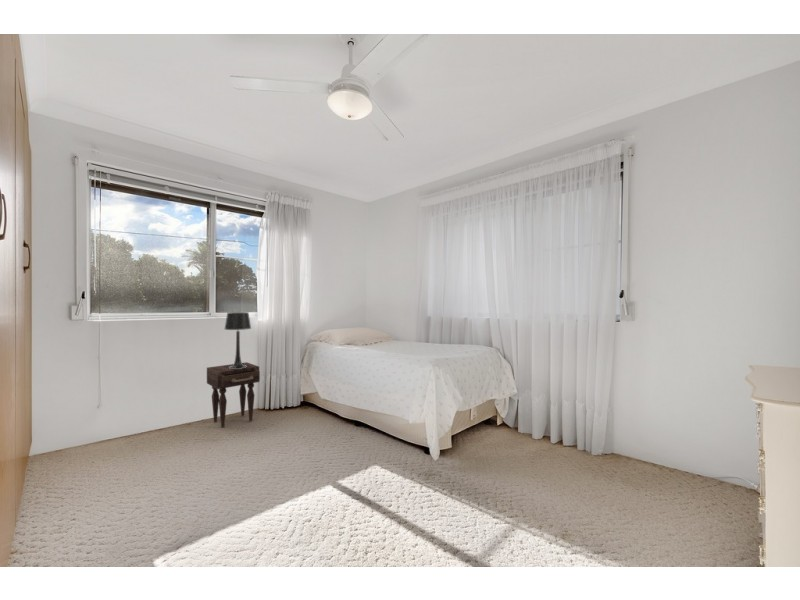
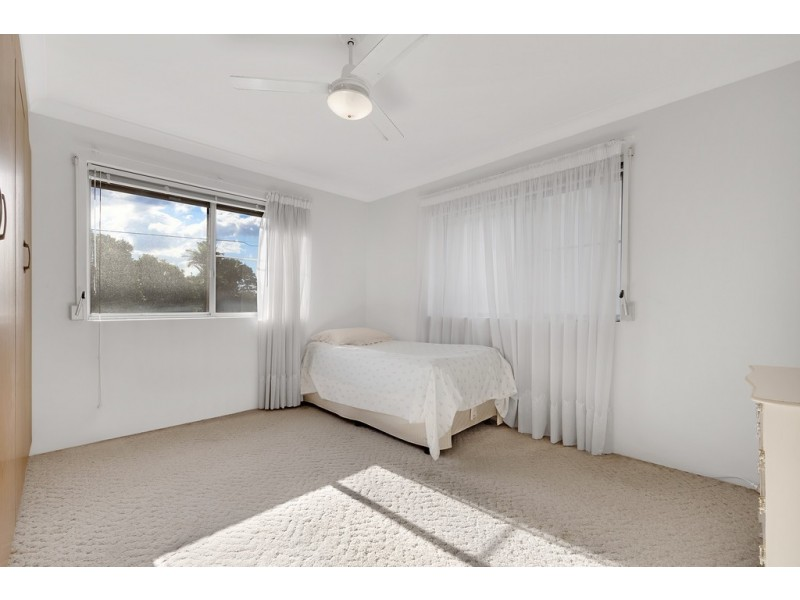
- nightstand [206,361,261,429]
- table lamp [224,311,252,369]
